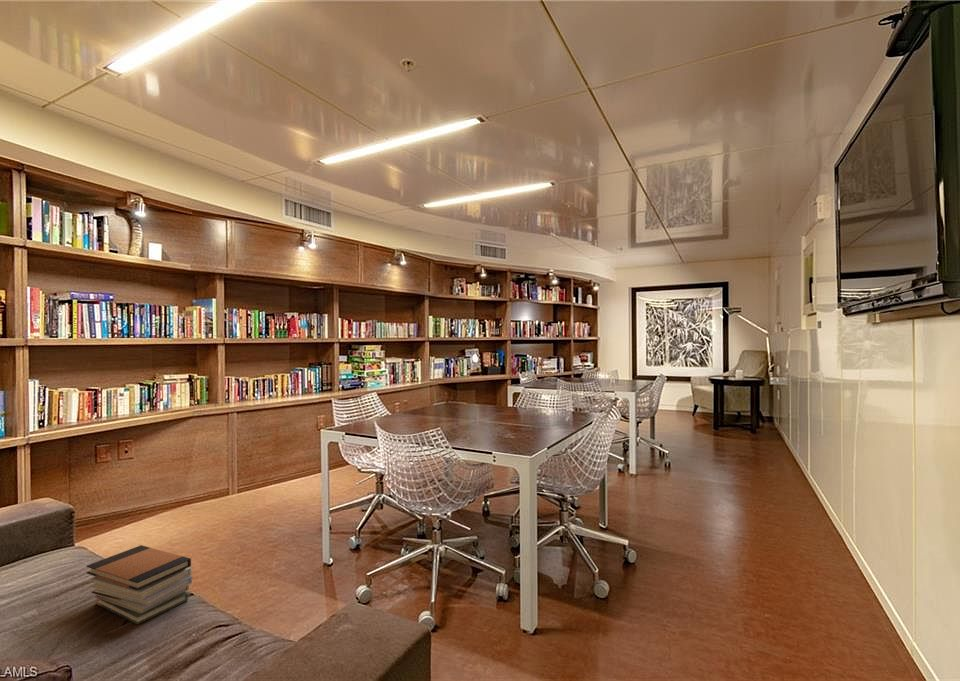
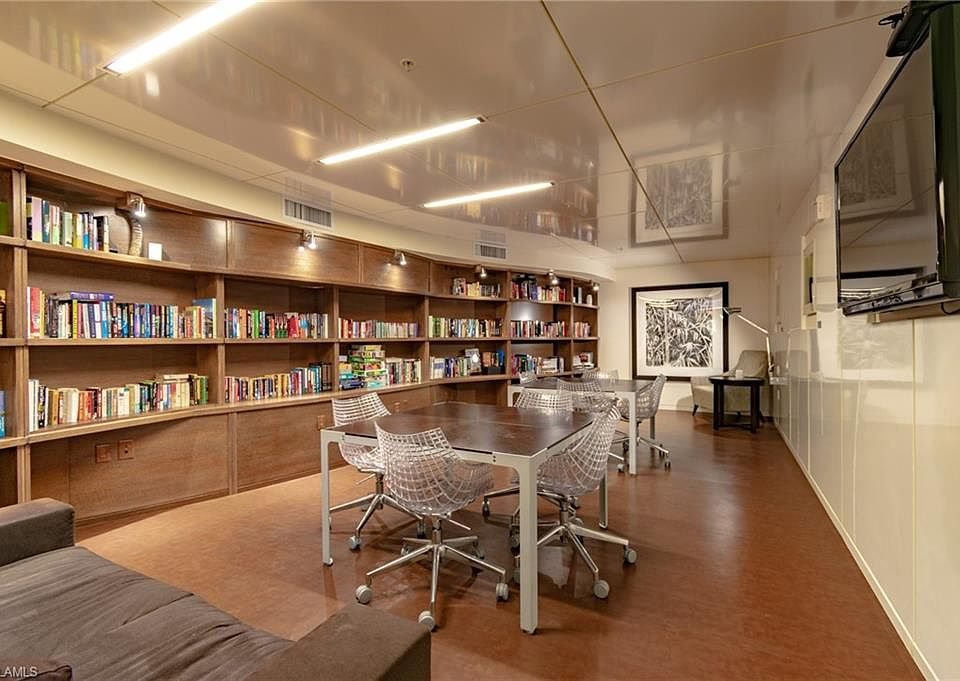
- book stack [85,544,193,625]
